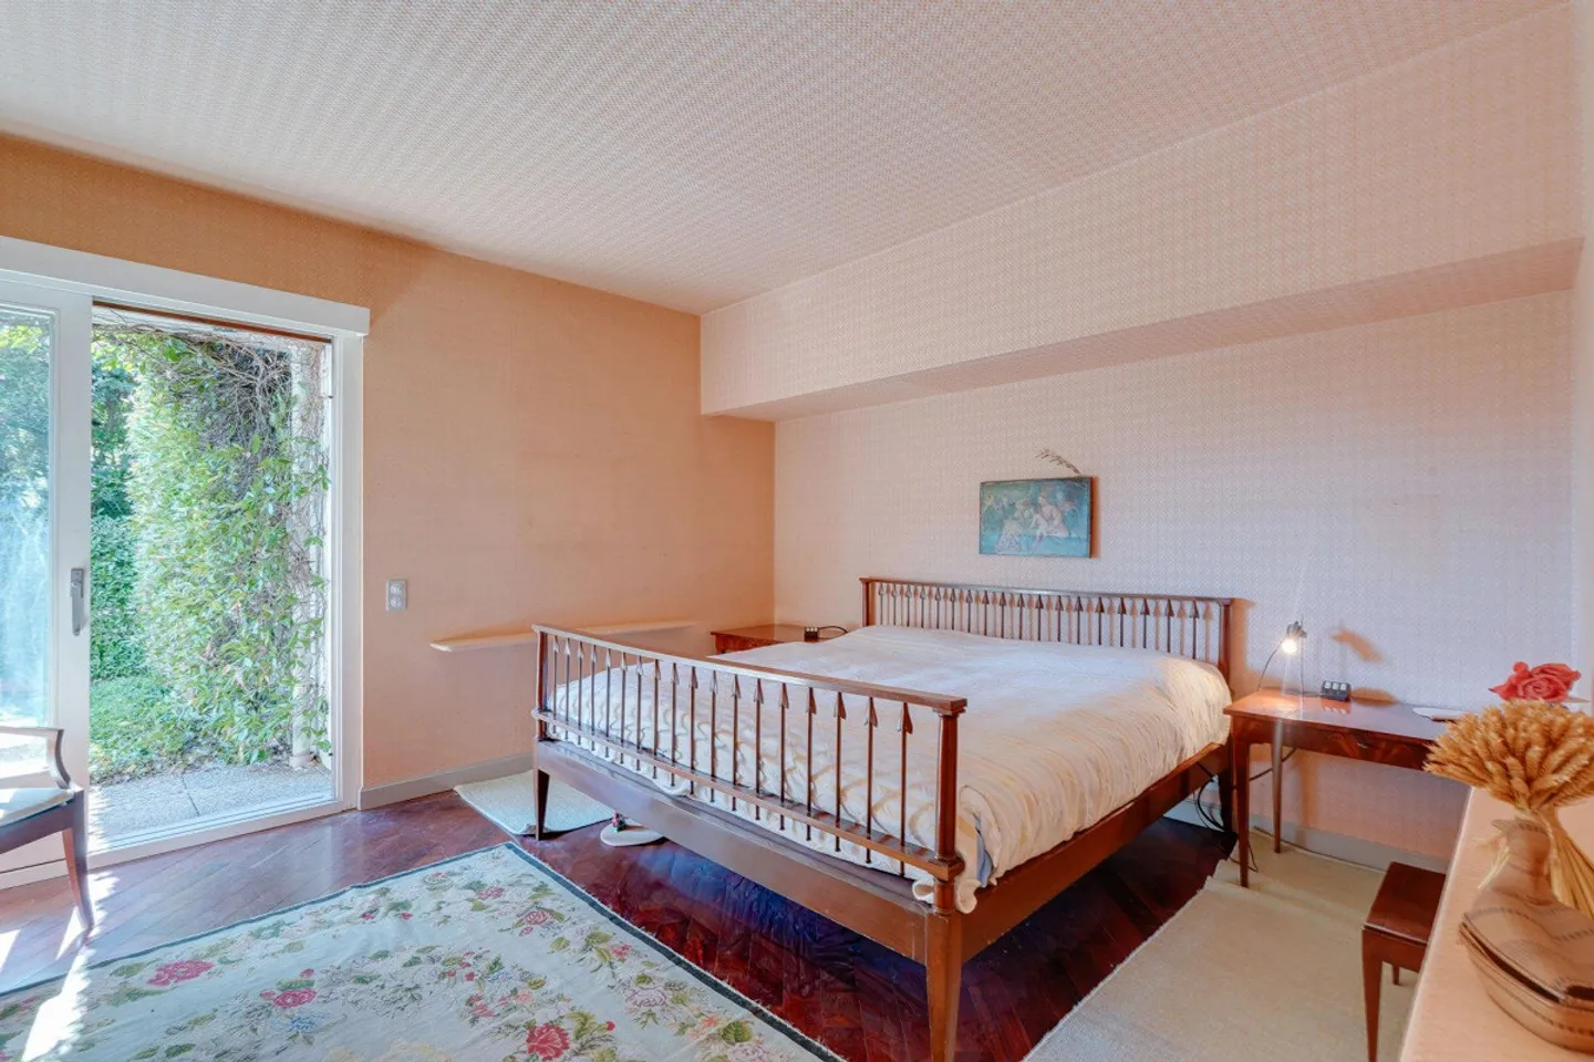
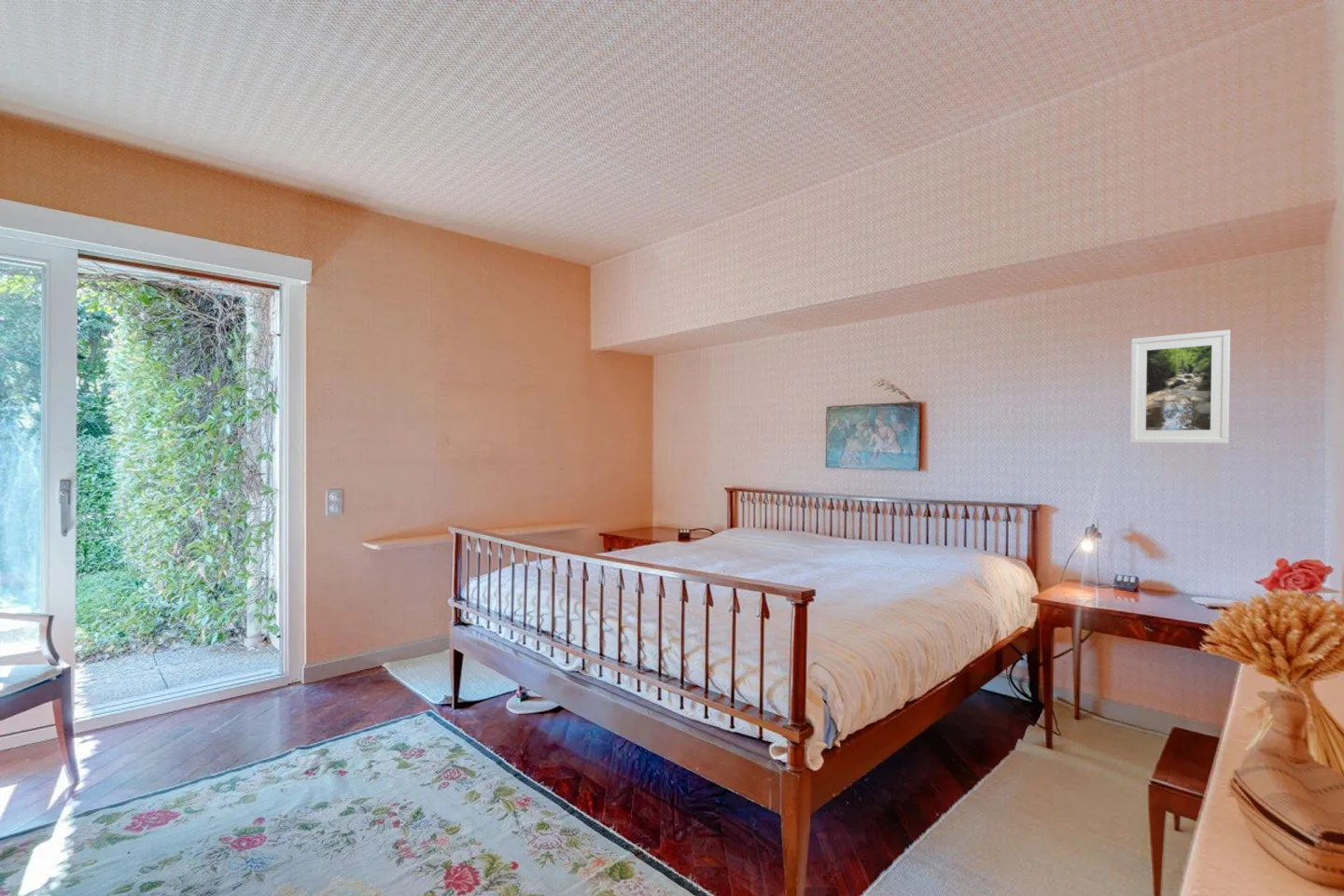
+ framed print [1129,329,1231,444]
